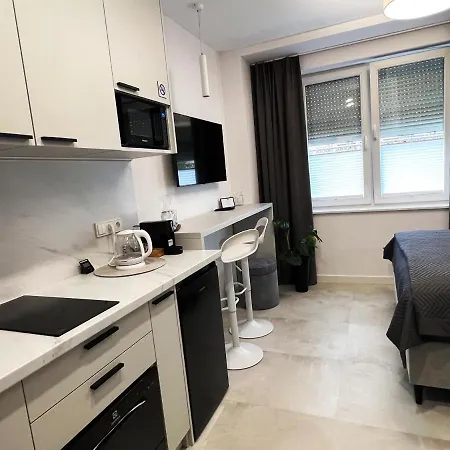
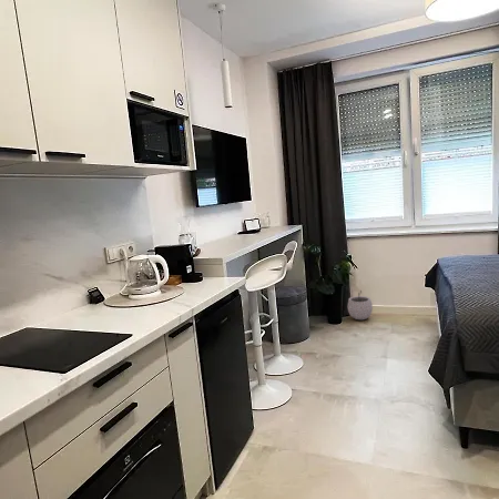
+ plant pot [347,289,374,320]
